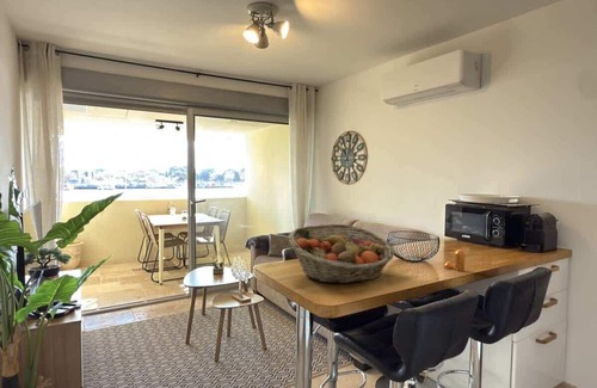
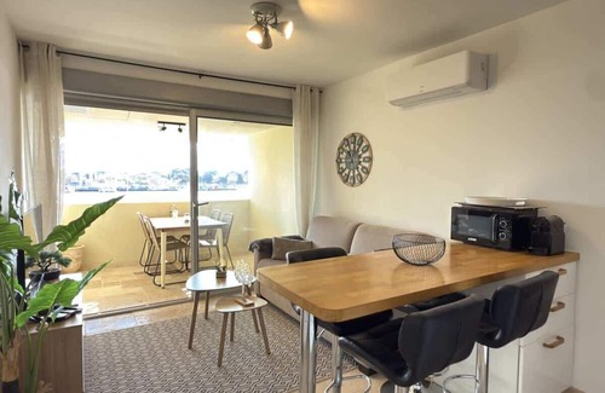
- fruit basket [288,223,395,284]
- pepper shaker [443,248,466,272]
